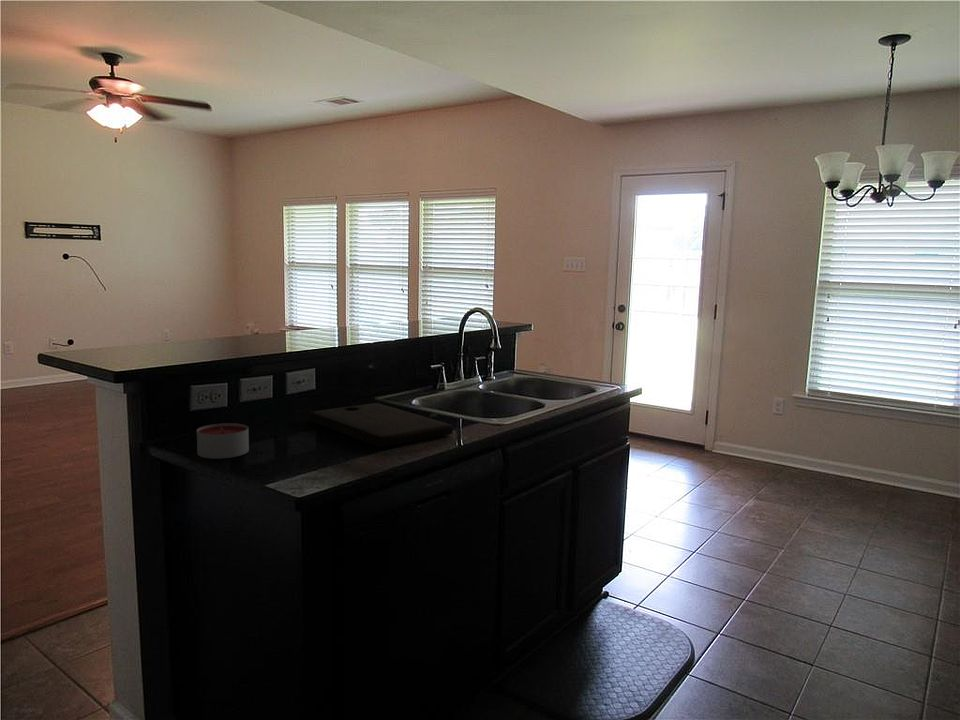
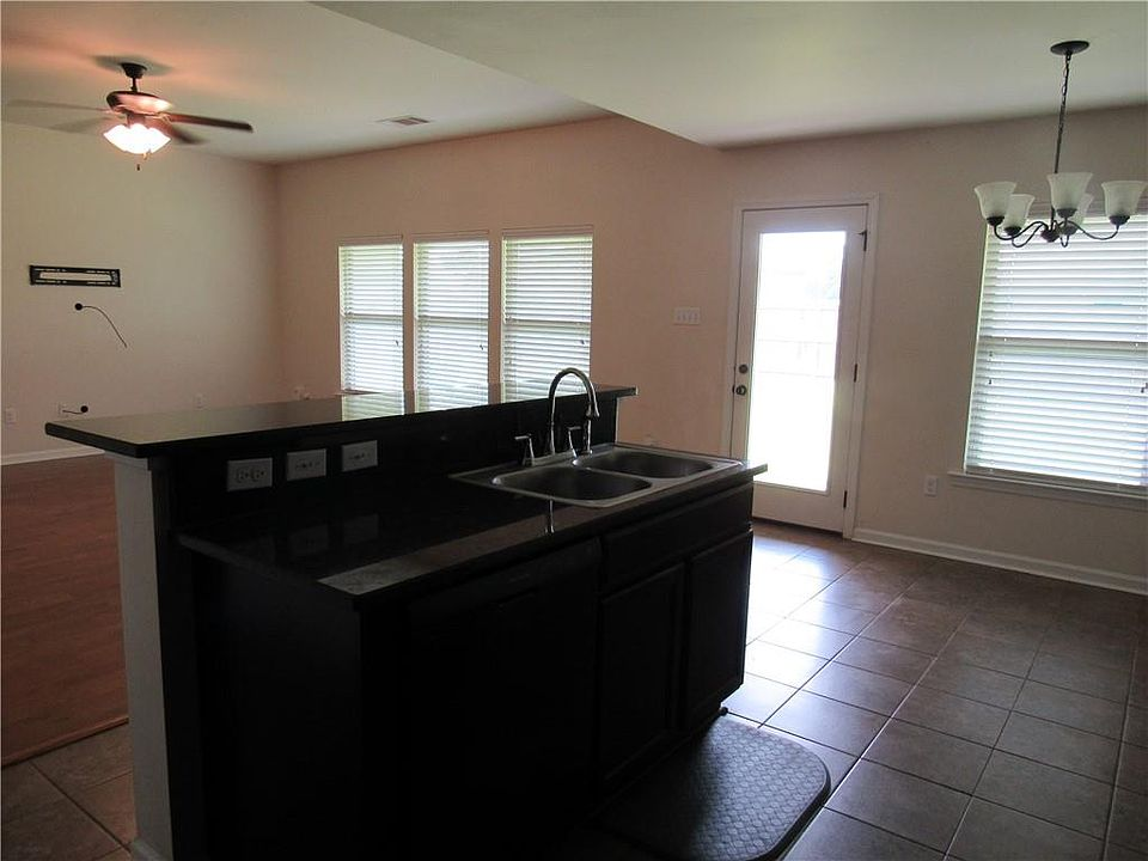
- cutting board [308,402,454,448]
- candle [196,422,250,460]
